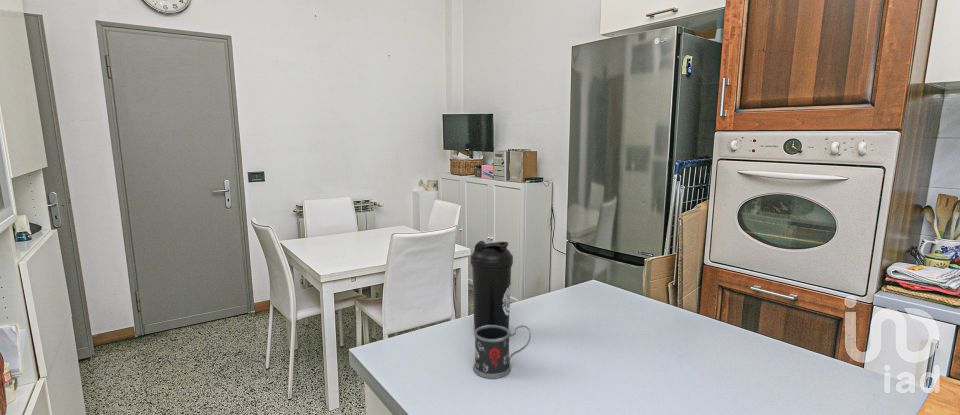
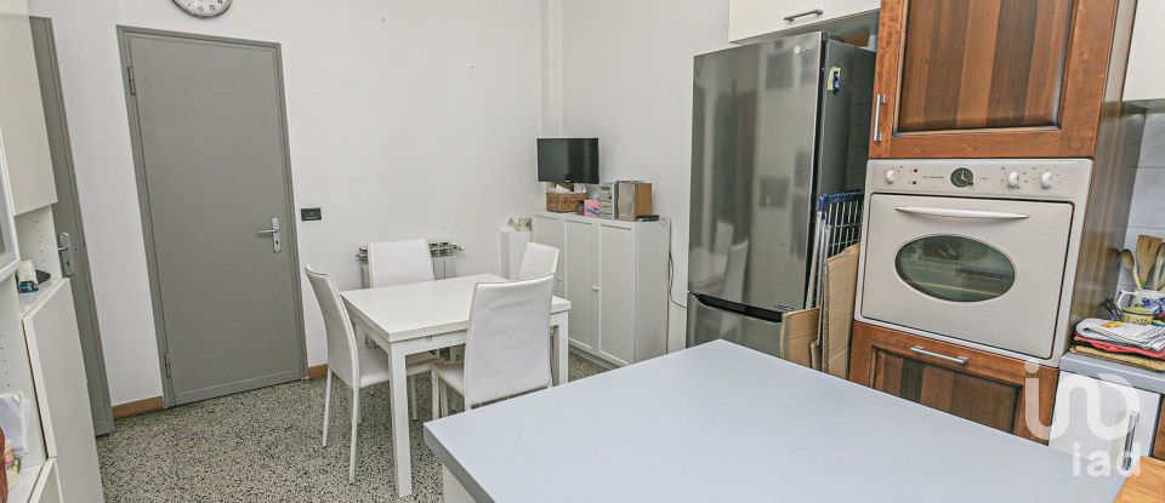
- mug [472,324,532,379]
- water bottle [470,240,514,332]
